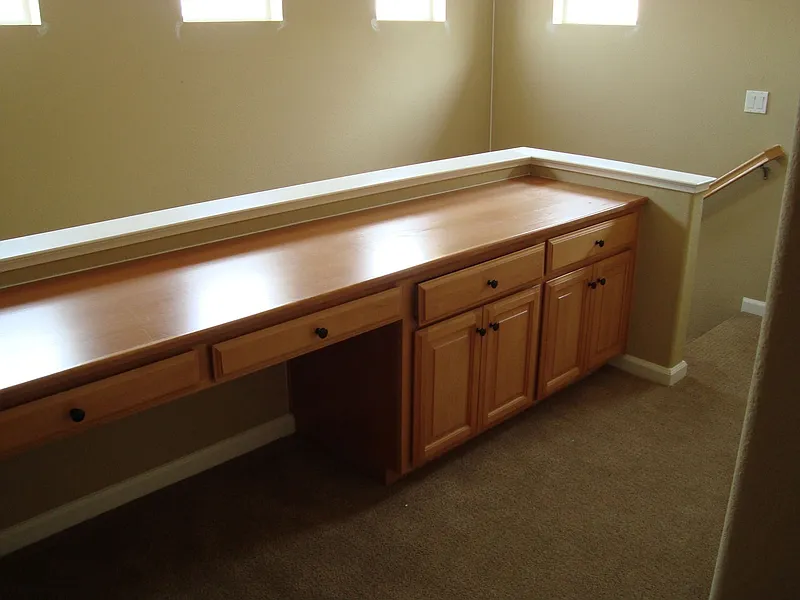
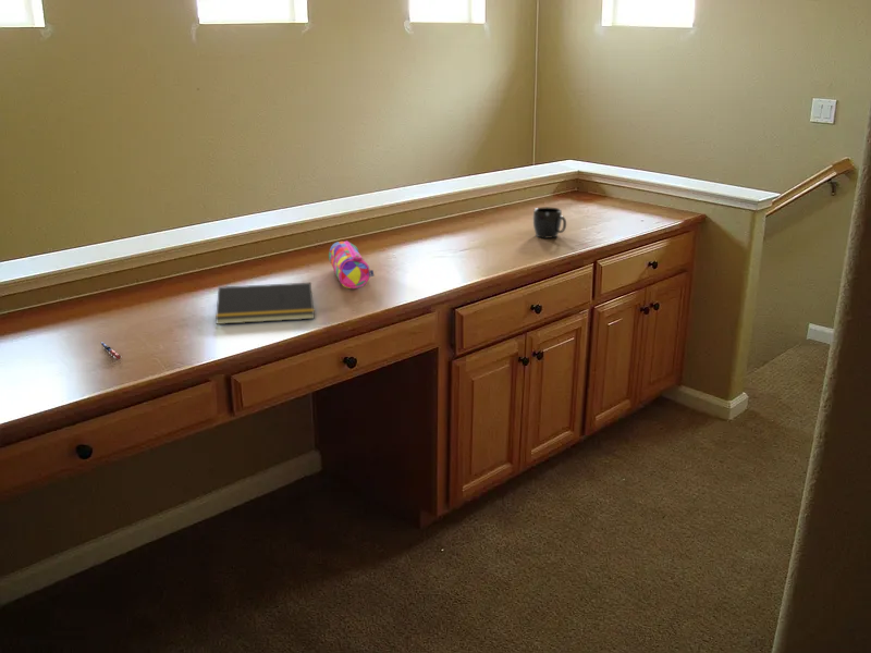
+ mug [532,207,567,239]
+ notepad [214,282,316,325]
+ pencil case [328,239,375,289]
+ pen [100,341,122,360]
